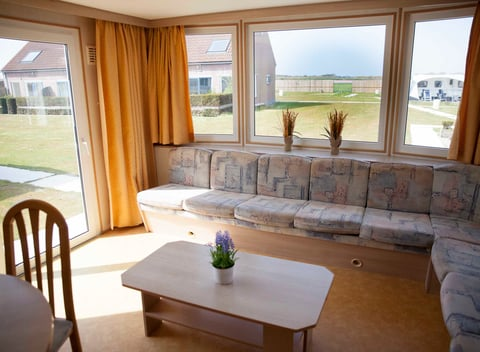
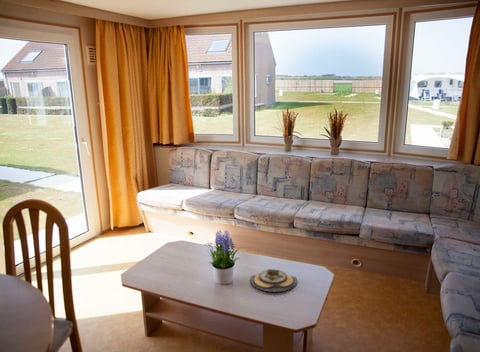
+ plate [249,268,298,292]
